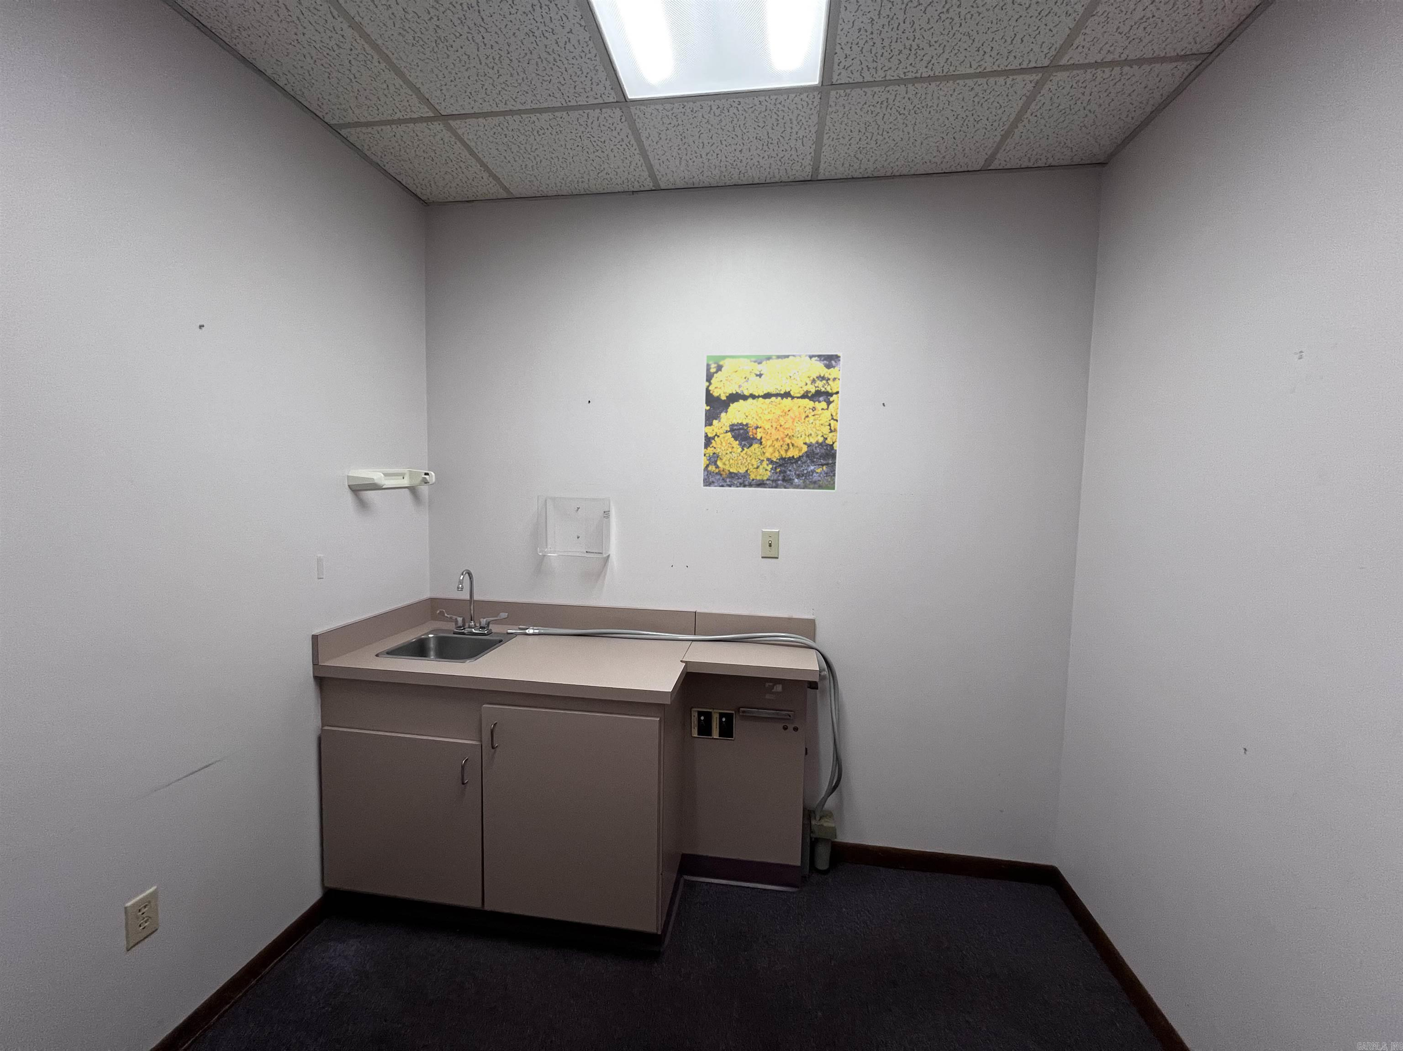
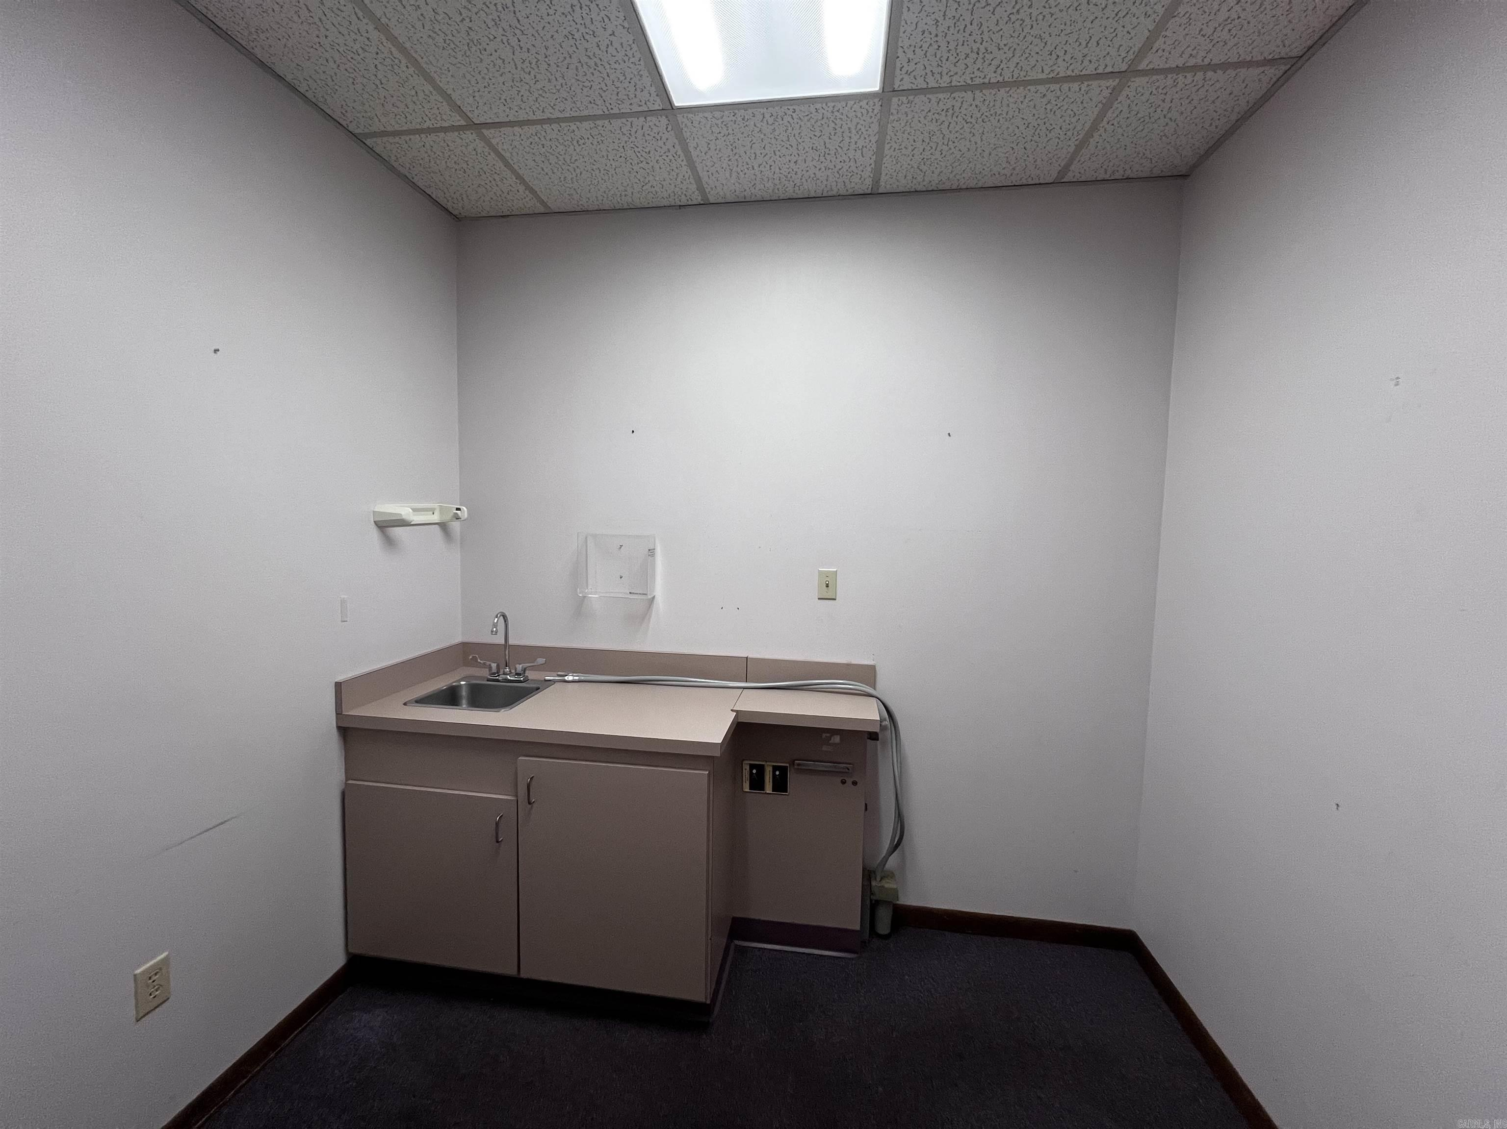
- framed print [702,352,843,491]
